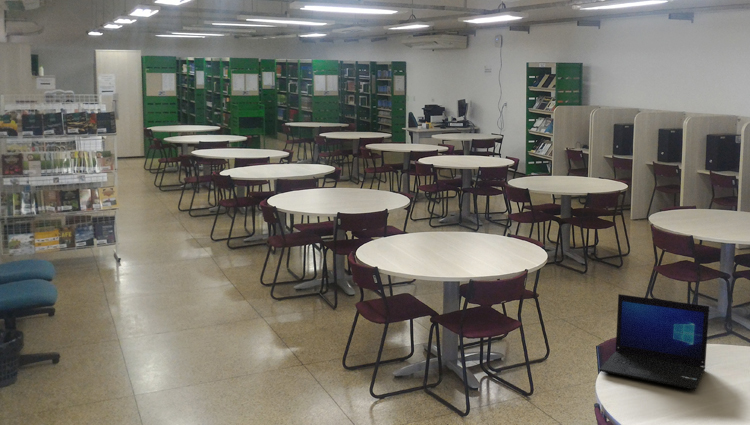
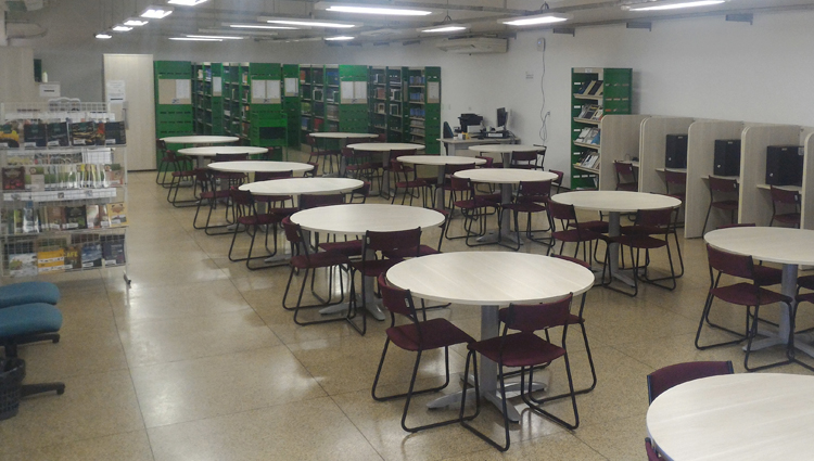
- laptop [598,293,710,390]
